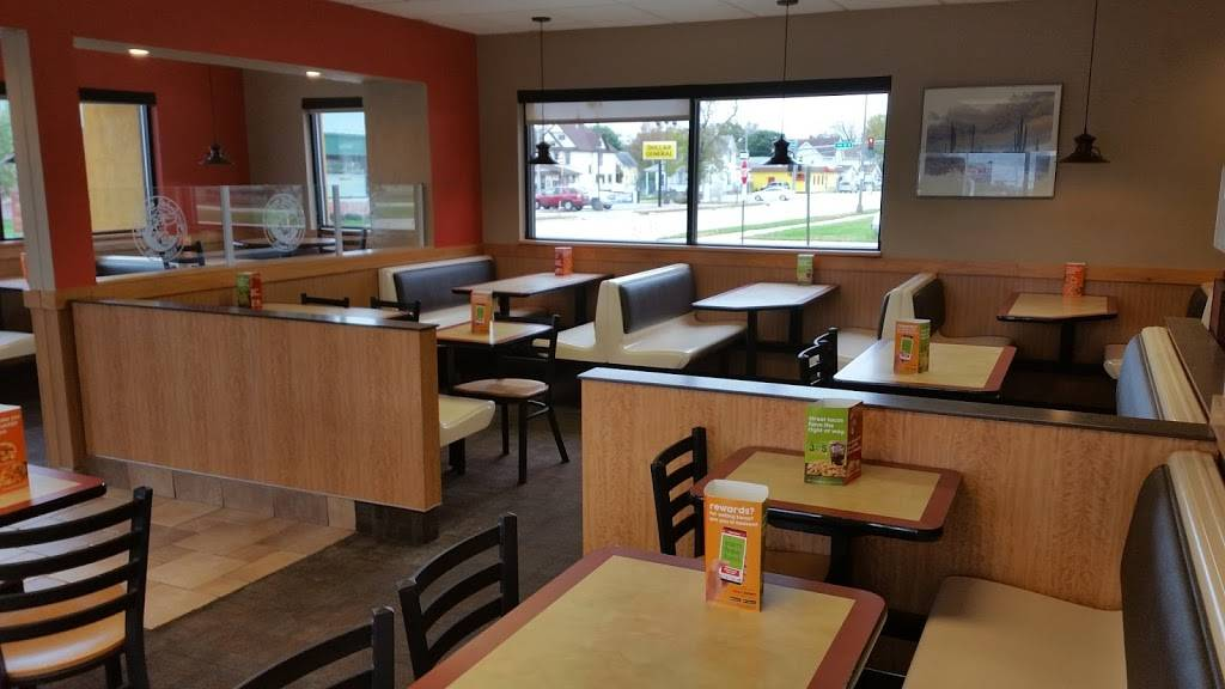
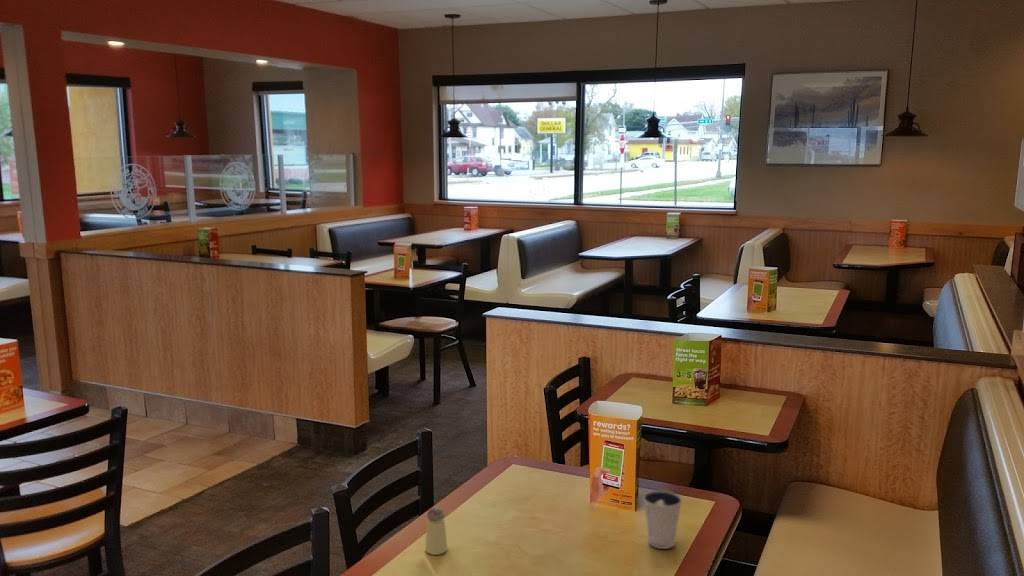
+ dixie cup [643,489,683,550]
+ saltshaker [424,507,449,556]
